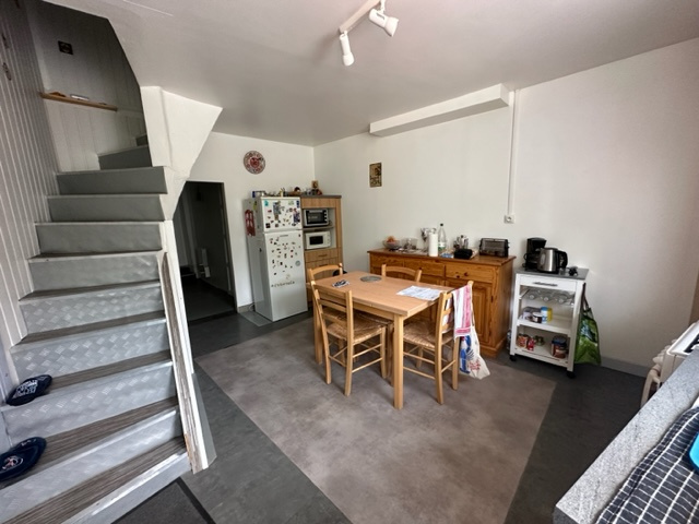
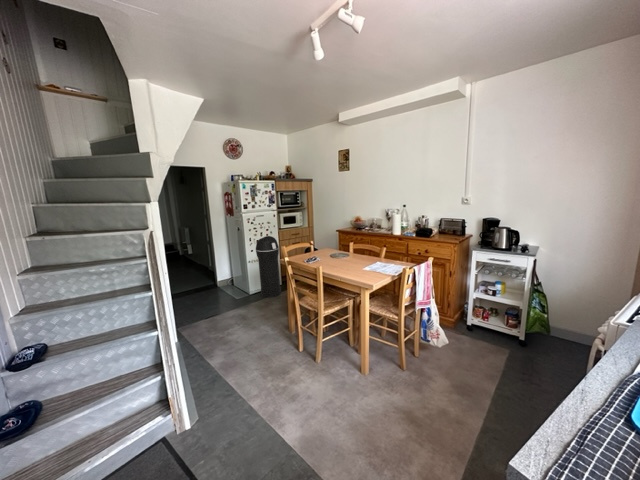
+ trash can [255,235,282,299]
